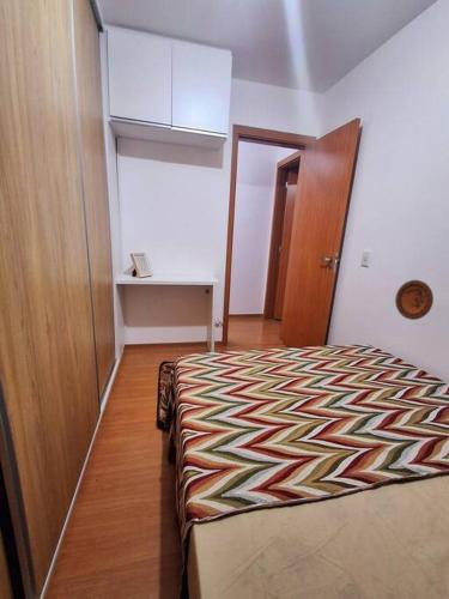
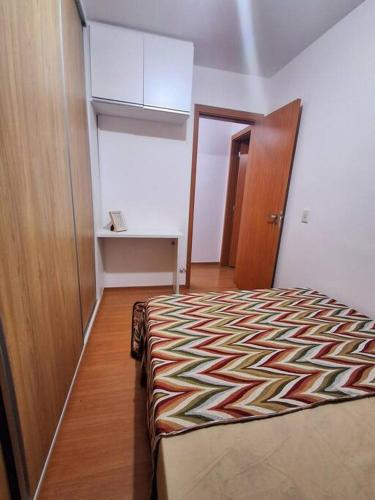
- decorative plate [394,279,435,321]
